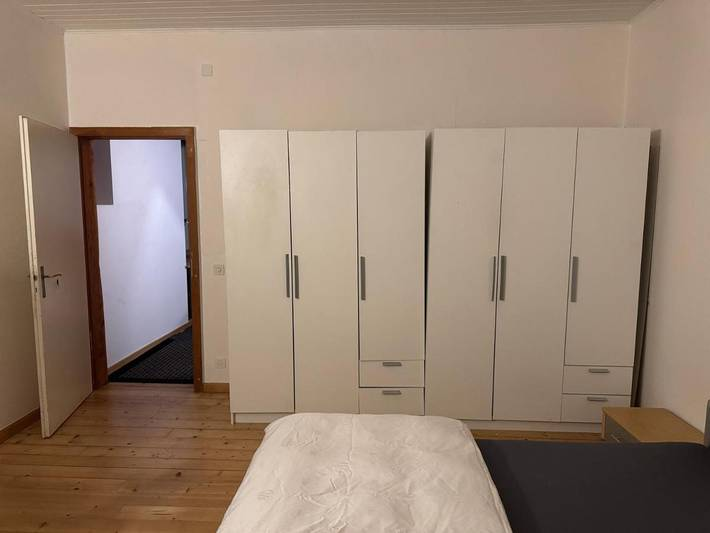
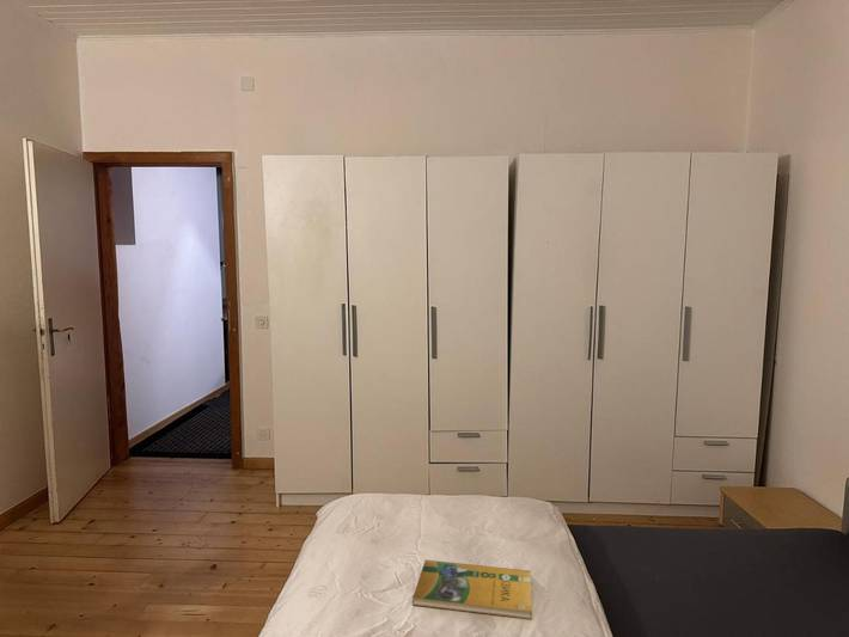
+ booklet [411,559,533,620]
